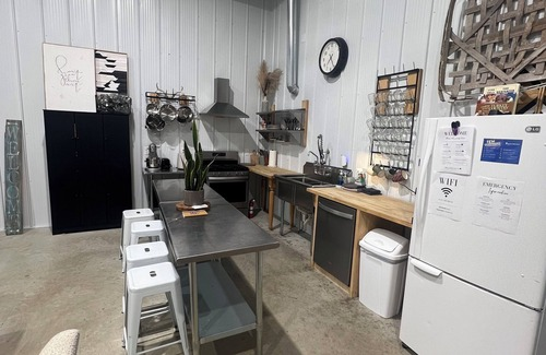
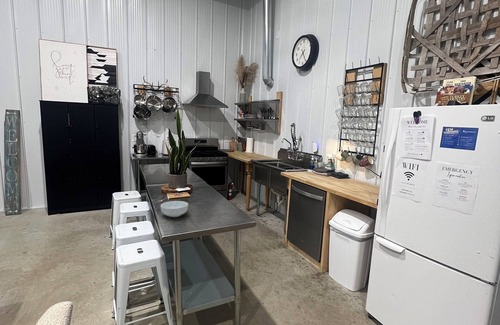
+ cereal bowl [160,200,189,218]
